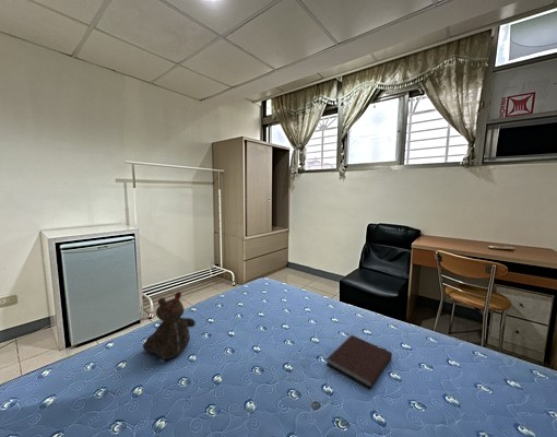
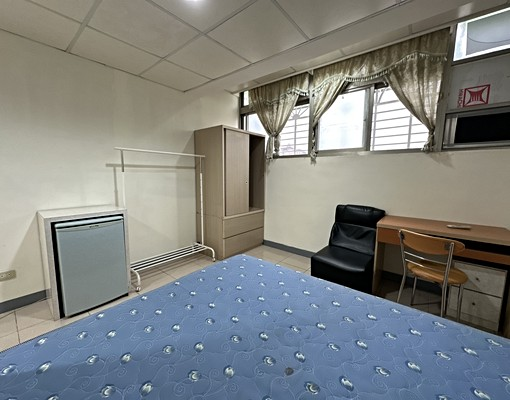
- teddy bear [142,291,197,361]
- notebook [325,334,393,390]
